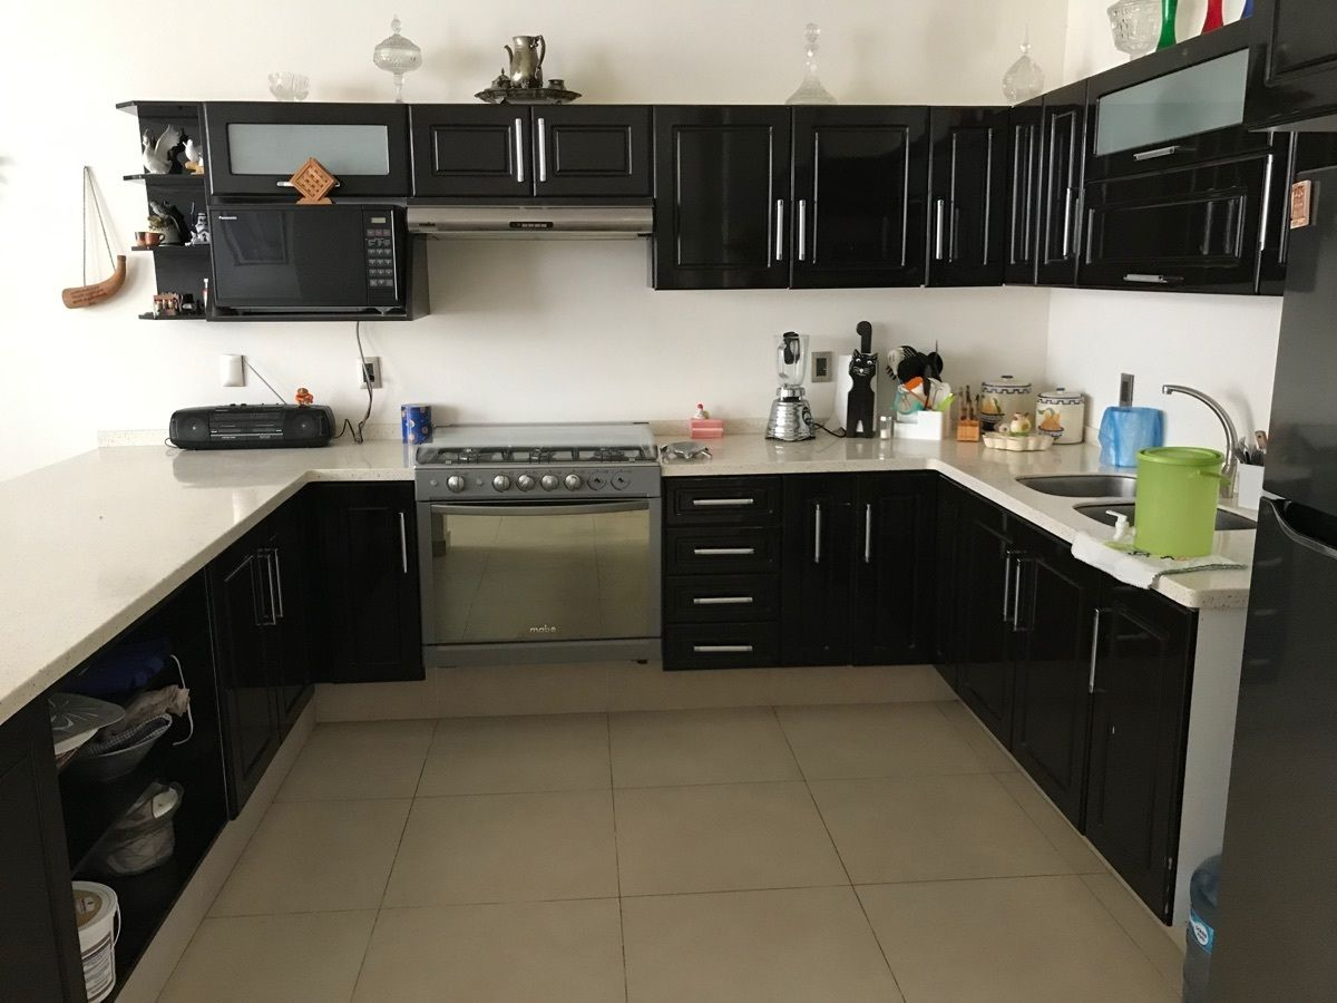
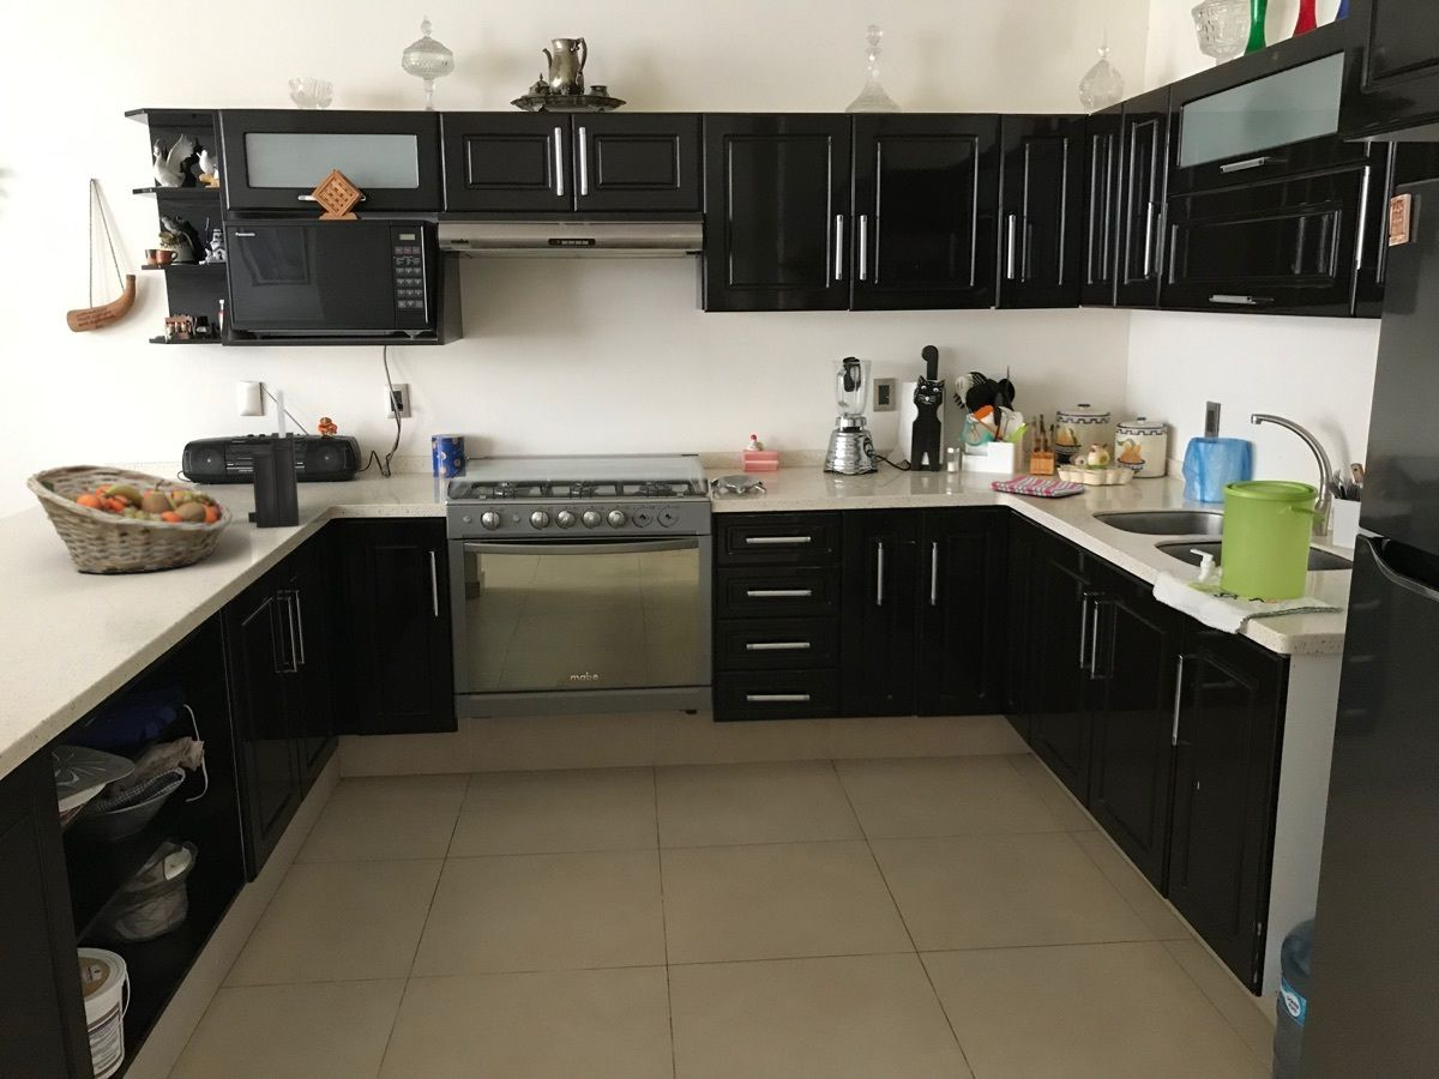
+ knife block [247,388,300,529]
+ dish towel [991,474,1086,498]
+ fruit basket [25,464,234,574]
